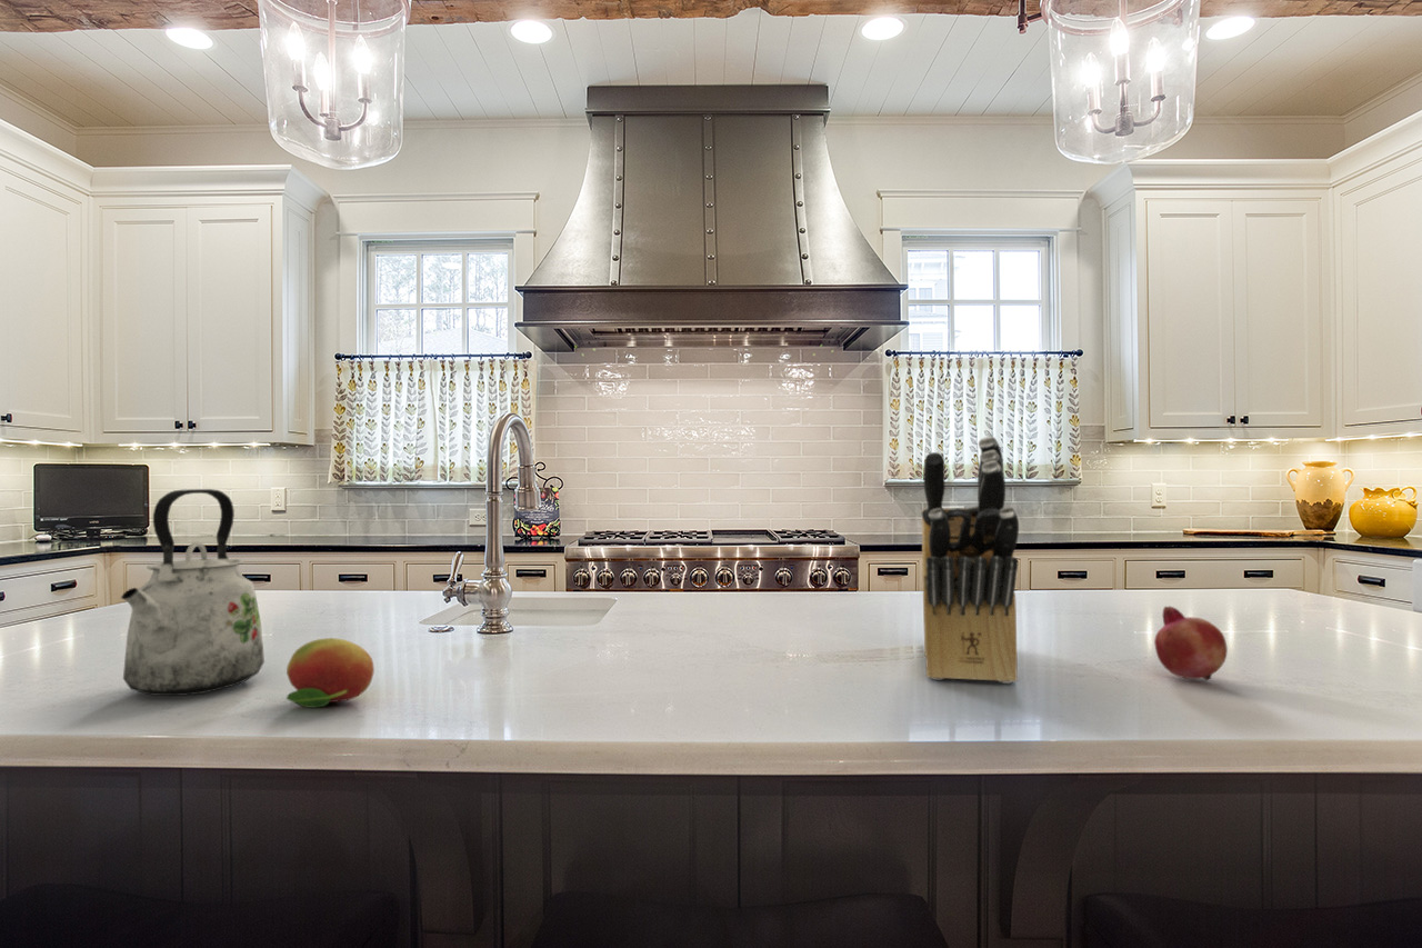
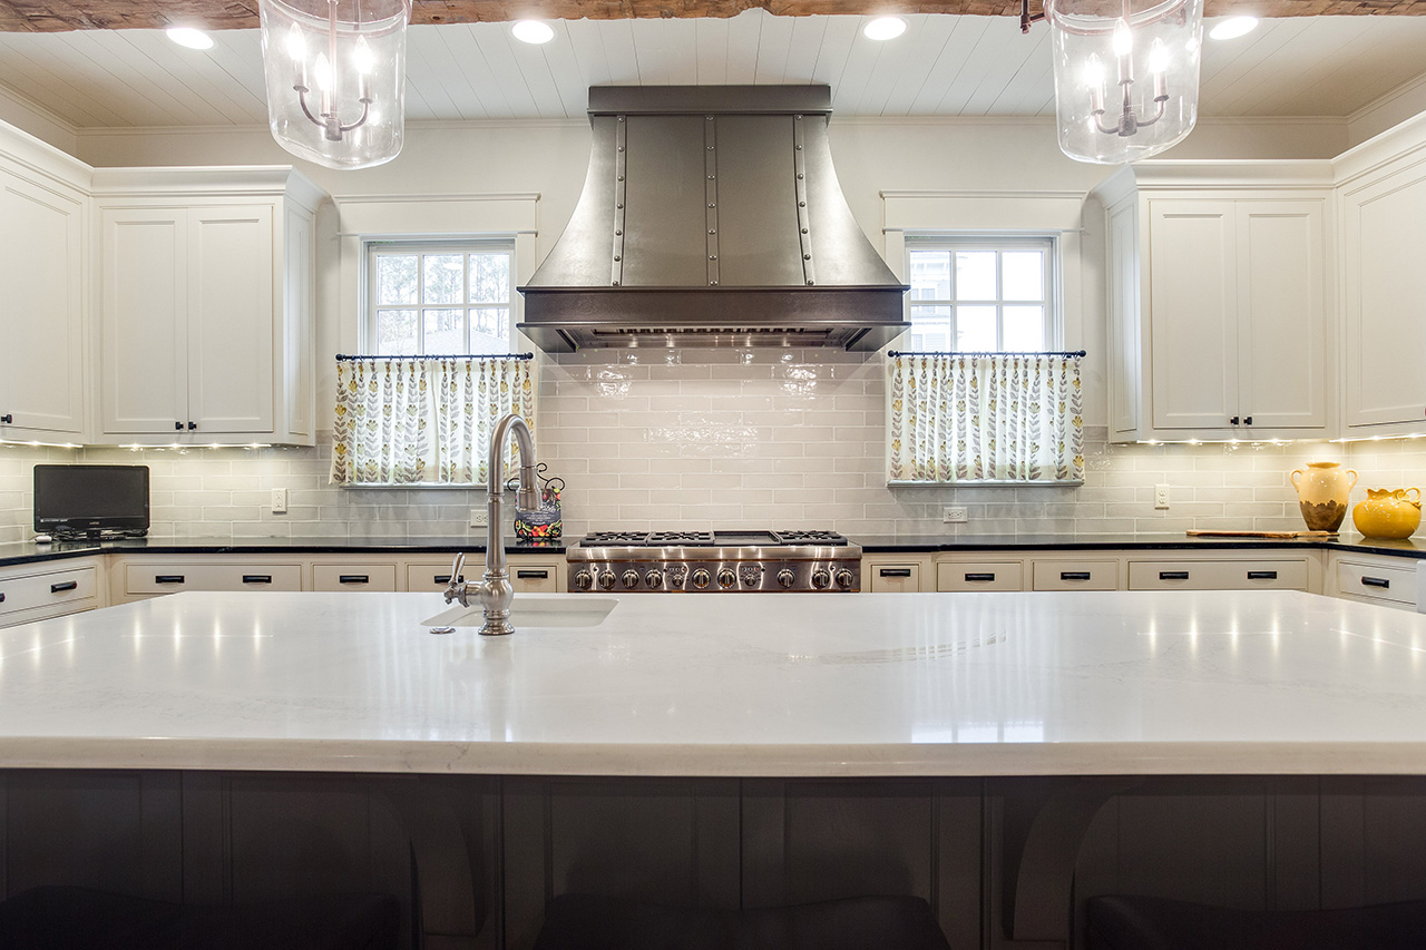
- fruit [286,637,375,709]
- kettle [120,488,266,697]
- fruit [1153,605,1229,681]
- knife block [921,436,1020,685]
